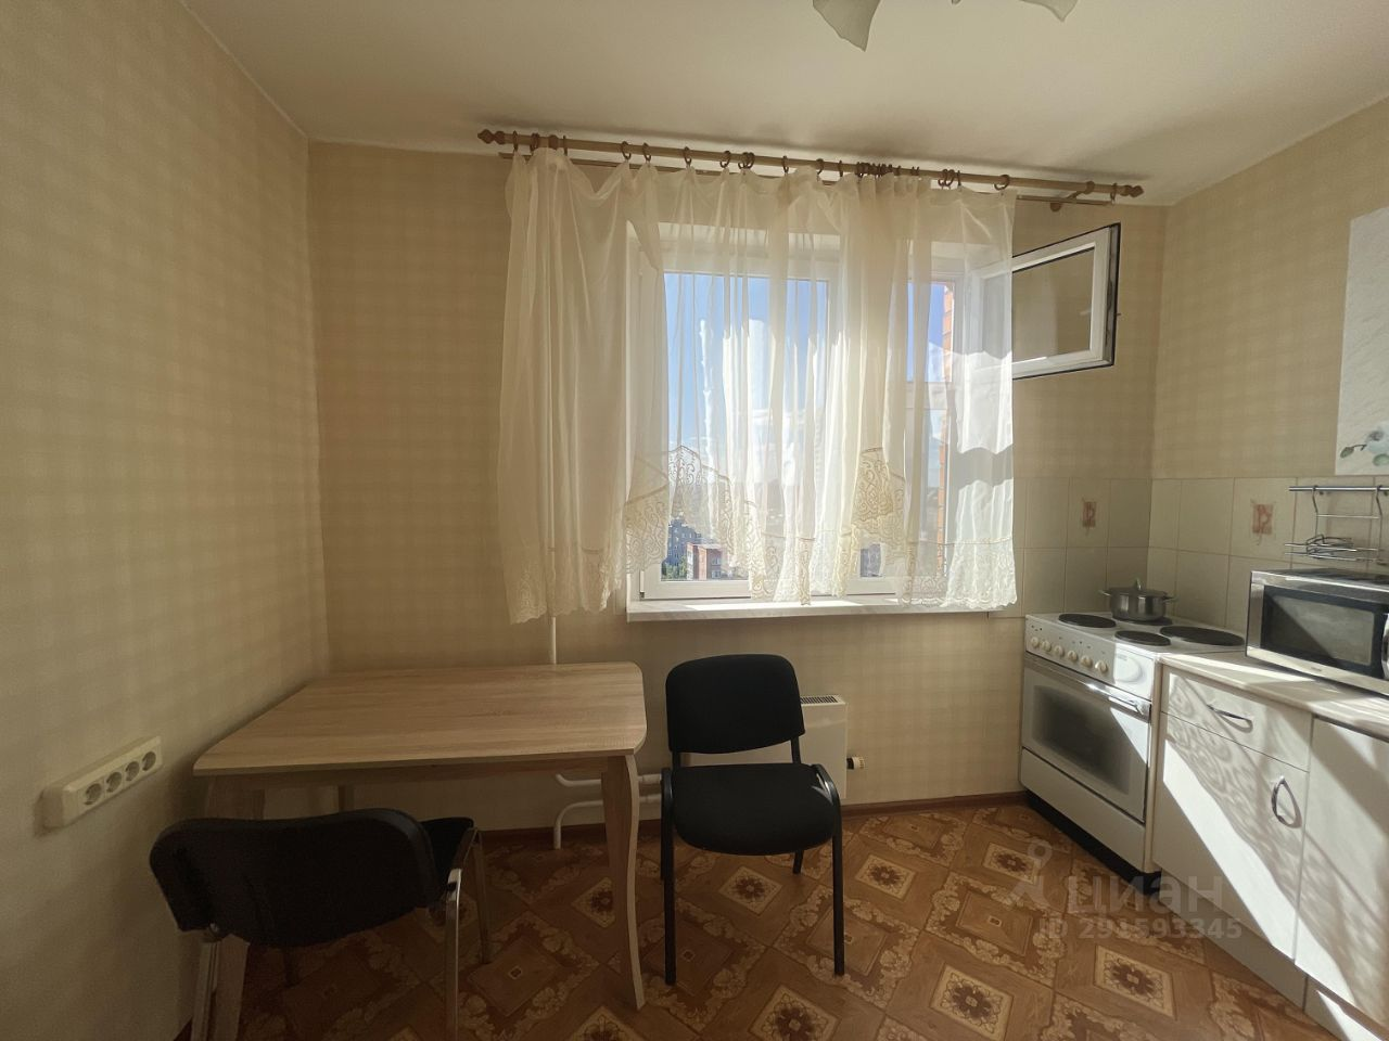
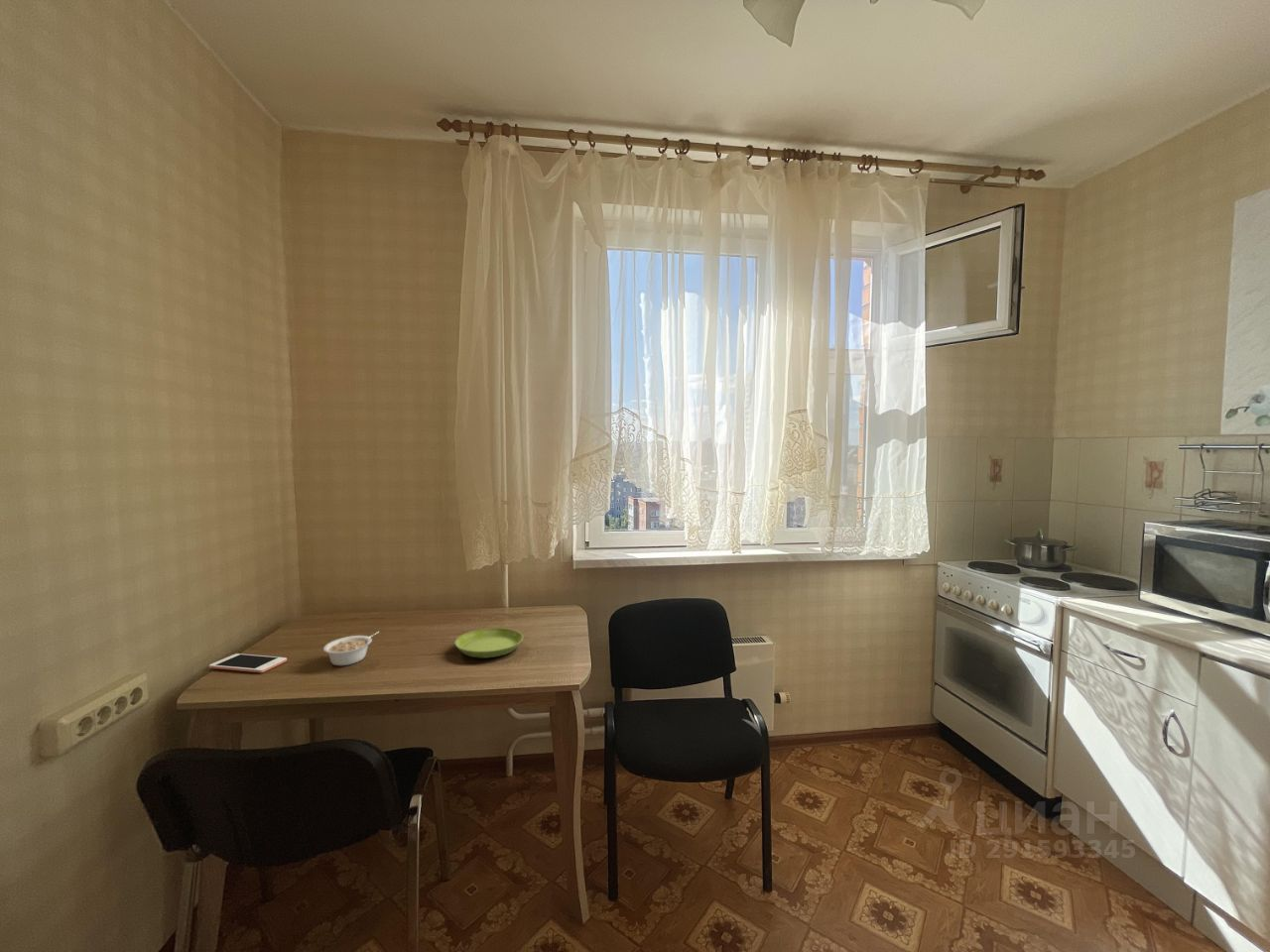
+ legume [322,630,380,666]
+ saucer [453,627,524,658]
+ cell phone [208,653,288,673]
